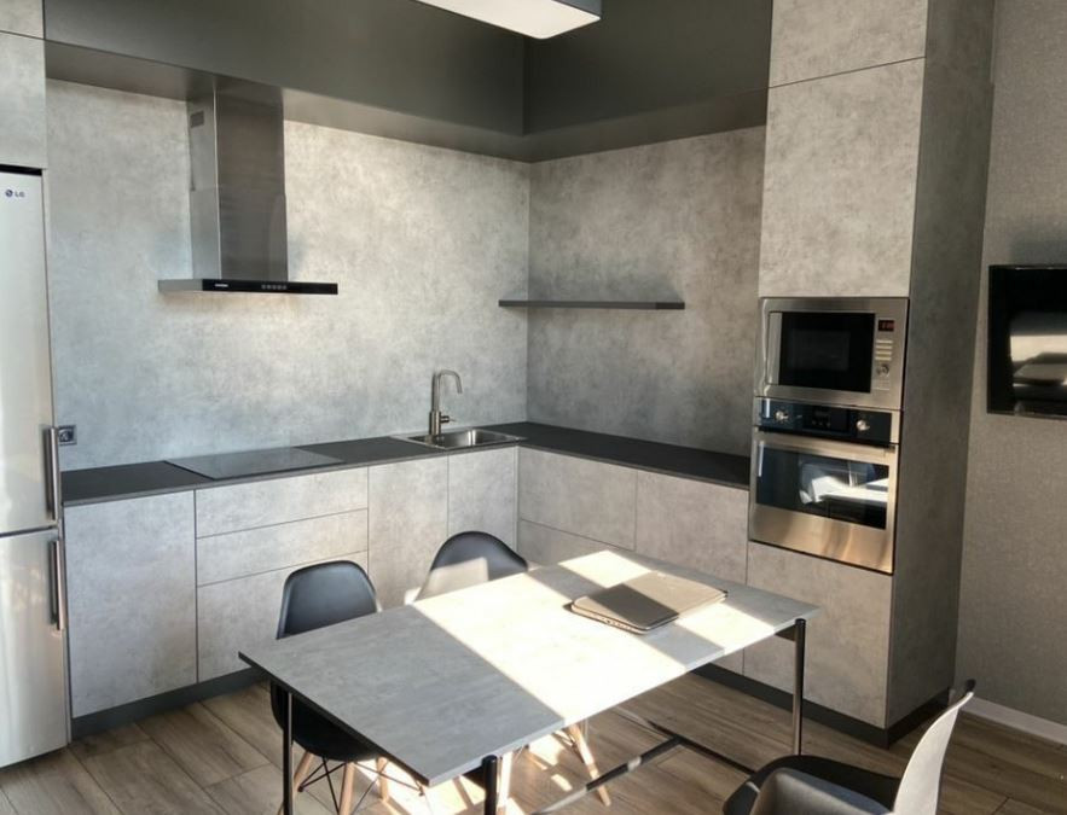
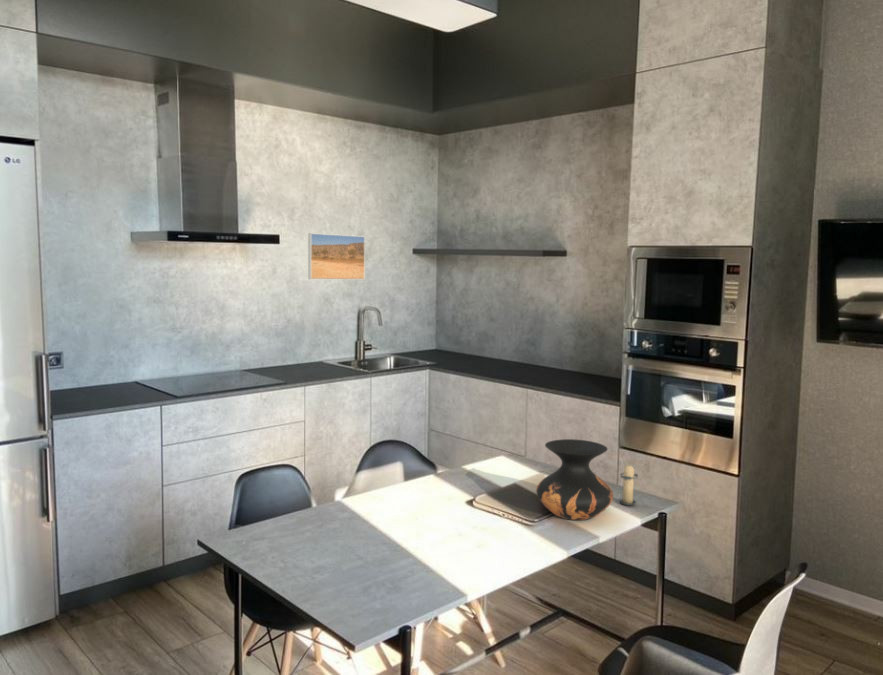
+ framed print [307,232,366,281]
+ vase [535,438,614,521]
+ candle [618,461,639,506]
